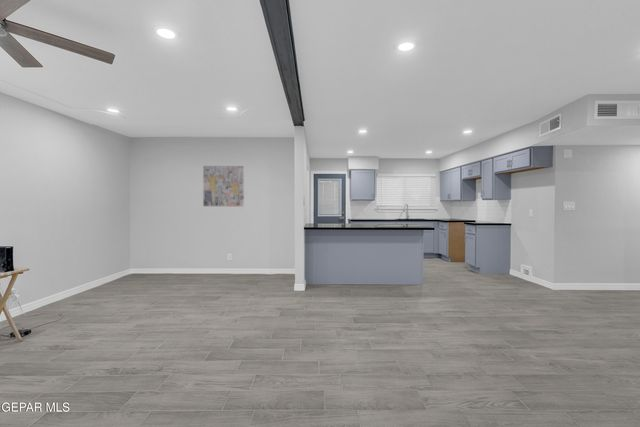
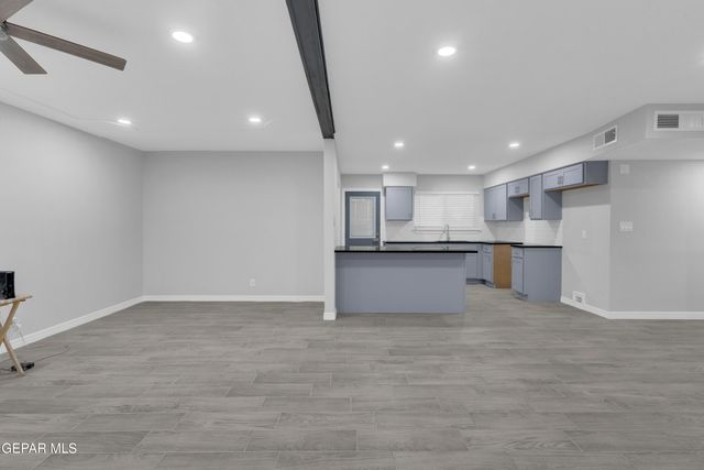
- wall art [202,165,245,207]
